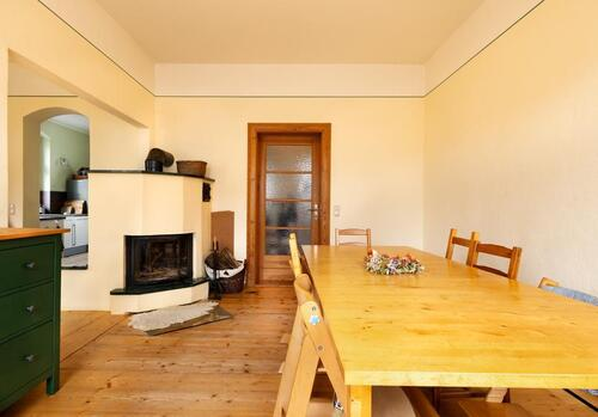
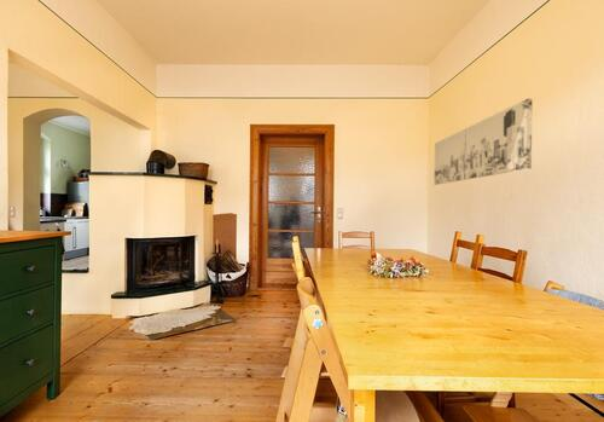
+ wall art [434,98,534,186]
